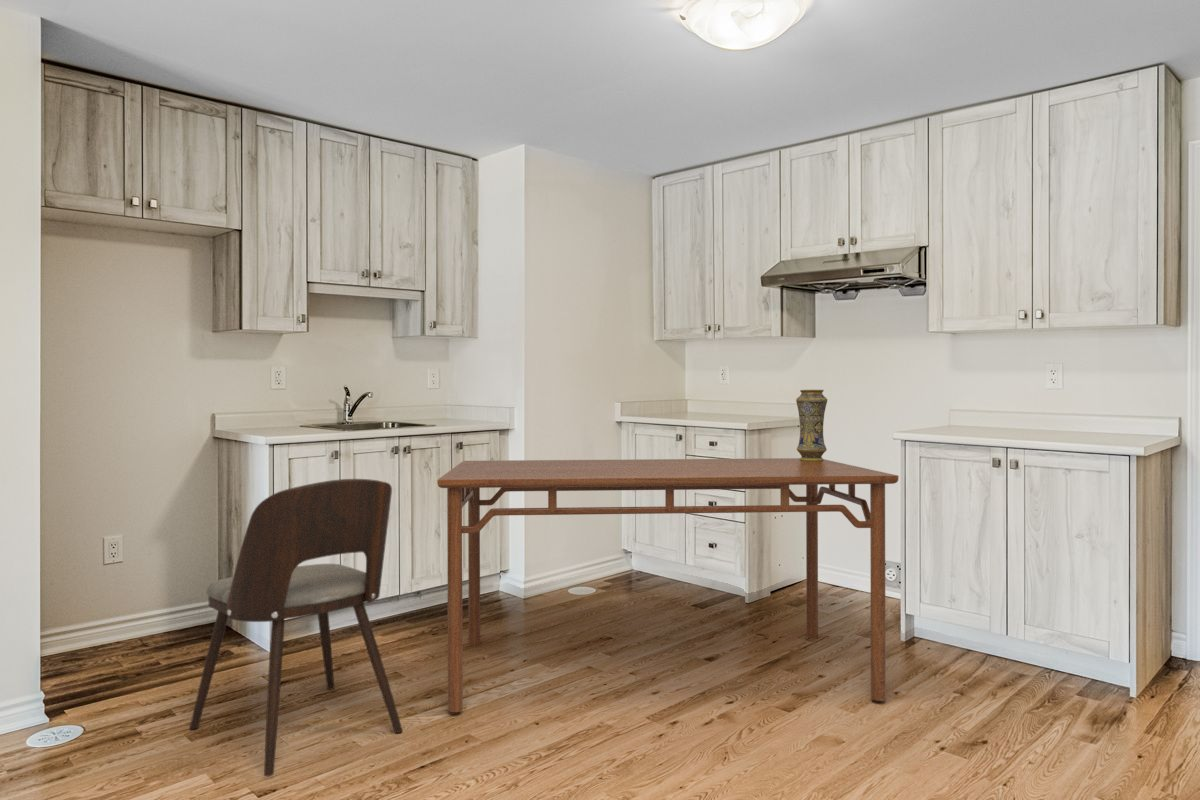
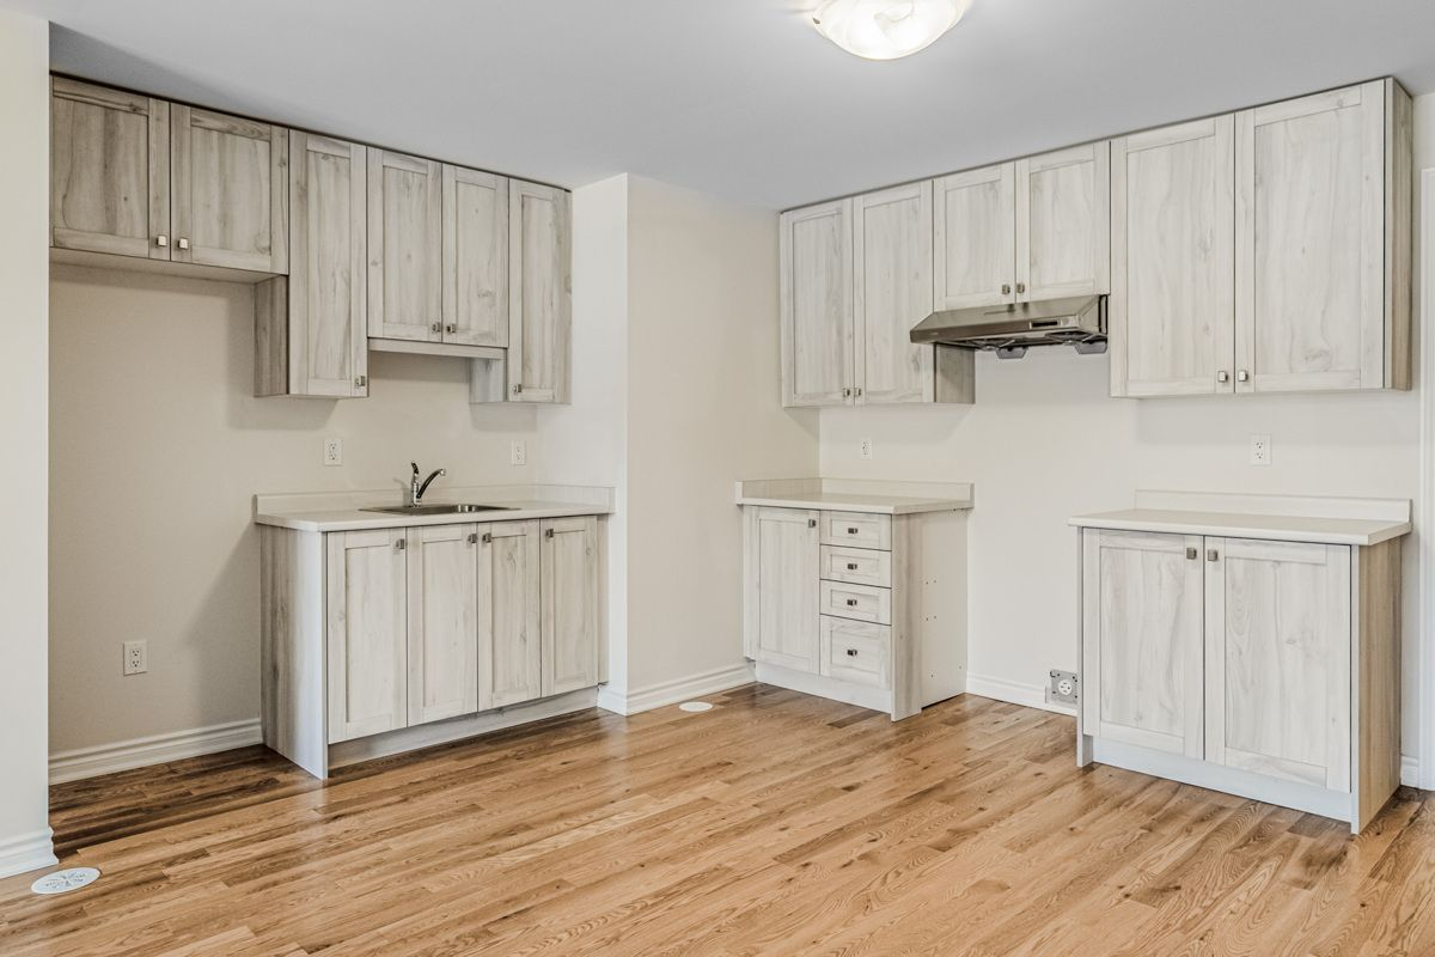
- dining chair [189,478,404,777]
- dining table [436,457,899,713]
- vase [795,389,828,461]
